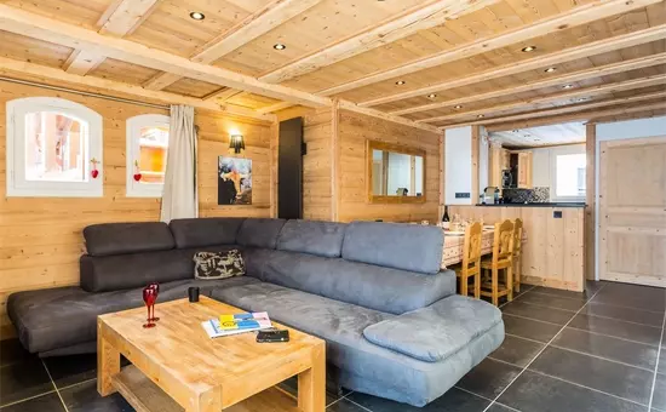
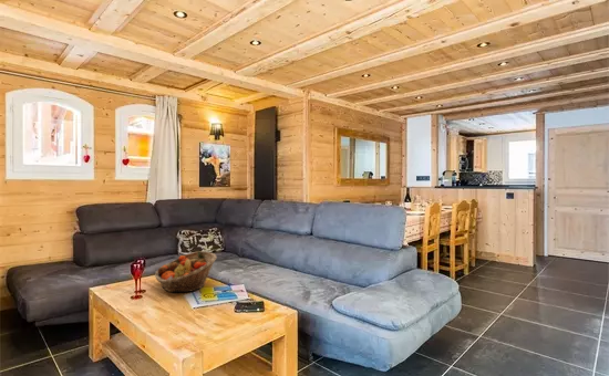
+ fruit basket [154,250,218,293]
